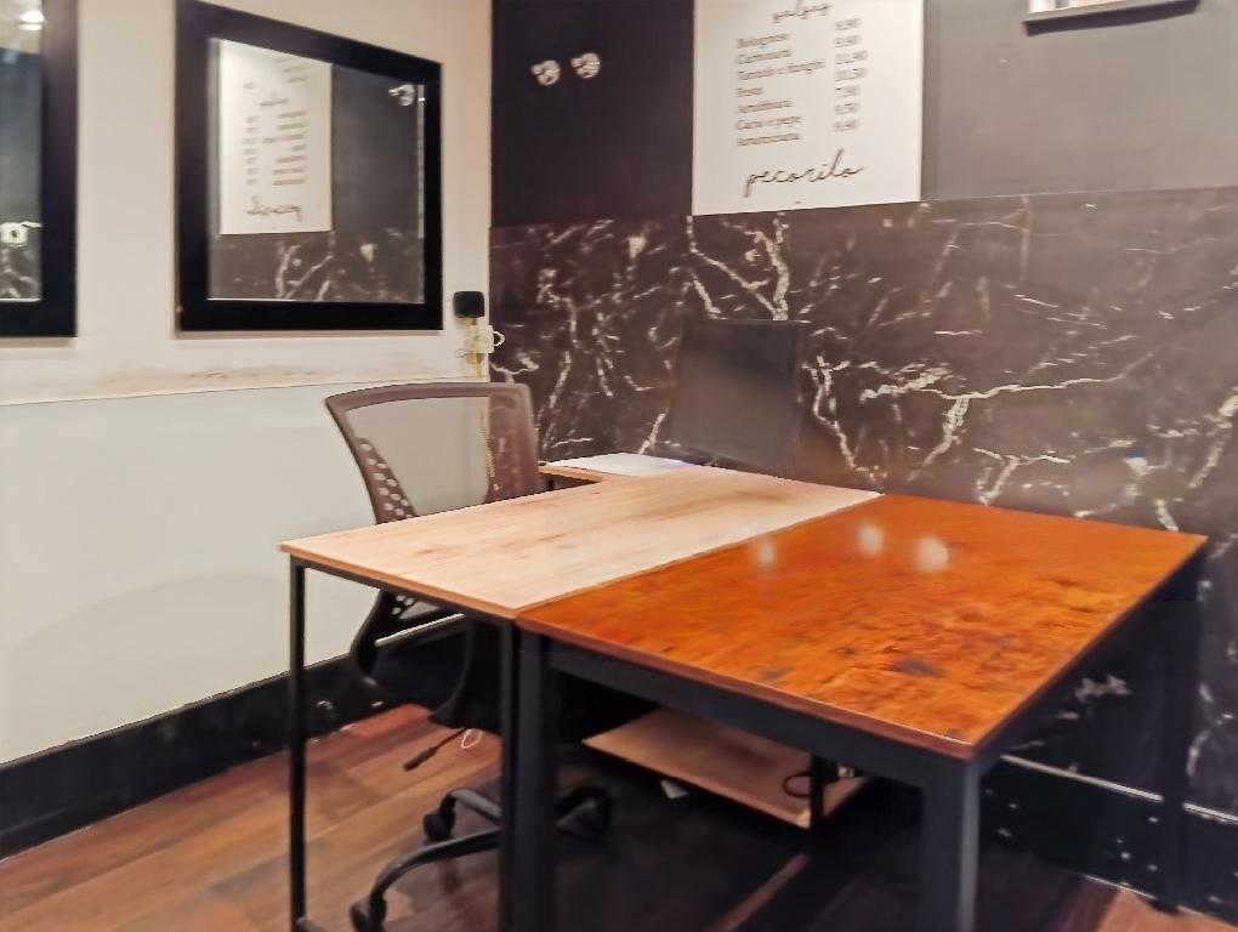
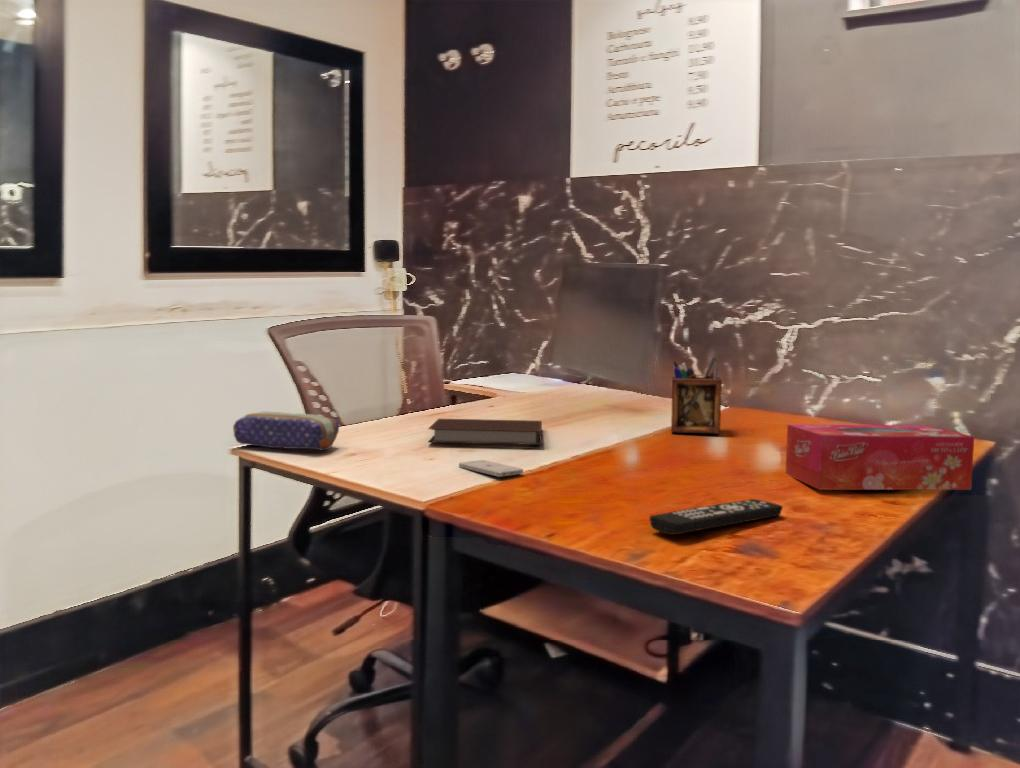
+ remote control [649,498,784,536]
+ tissue box [784,423,975,491]
+ desk organizer [670,357,723,435]
+ notebook [427,418,543,446]
+ smartphone [458,459,524,478]
+ pencil case [232,411,340,451]
